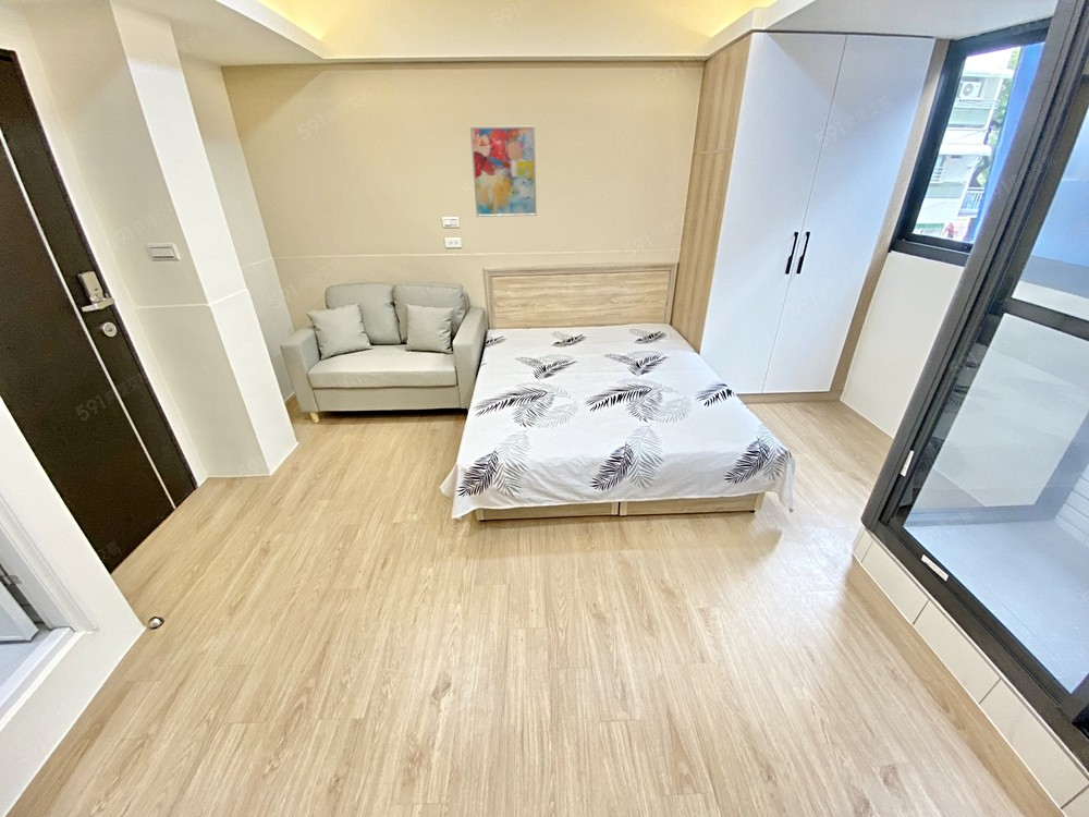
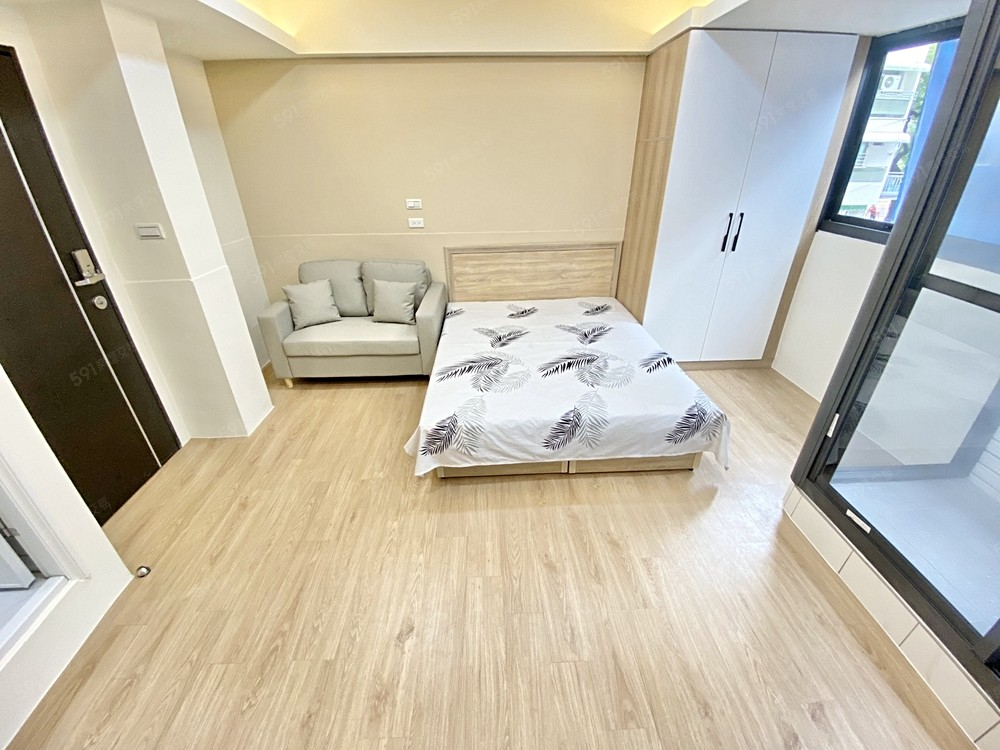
- wall art [469,125,538,218]
